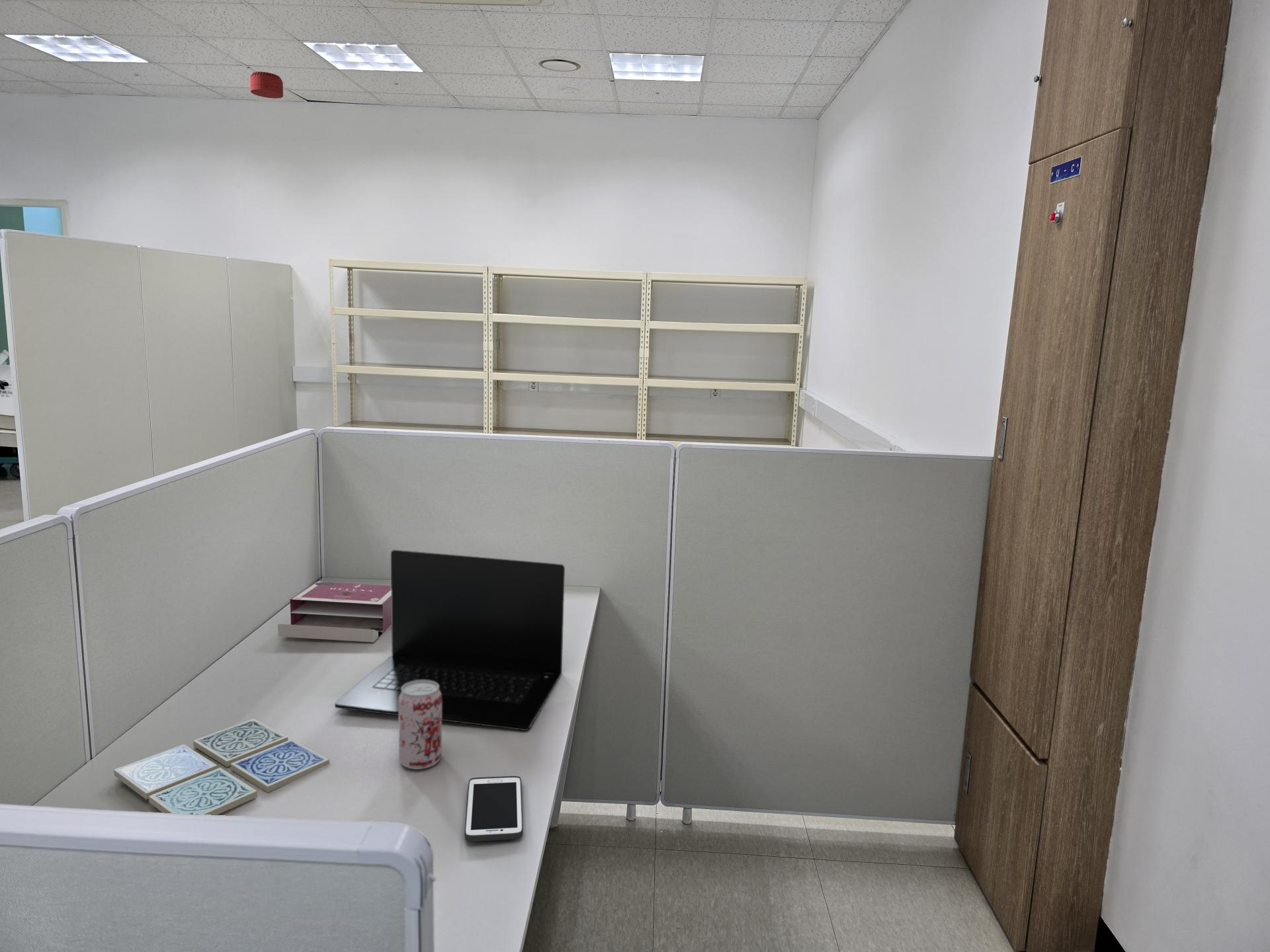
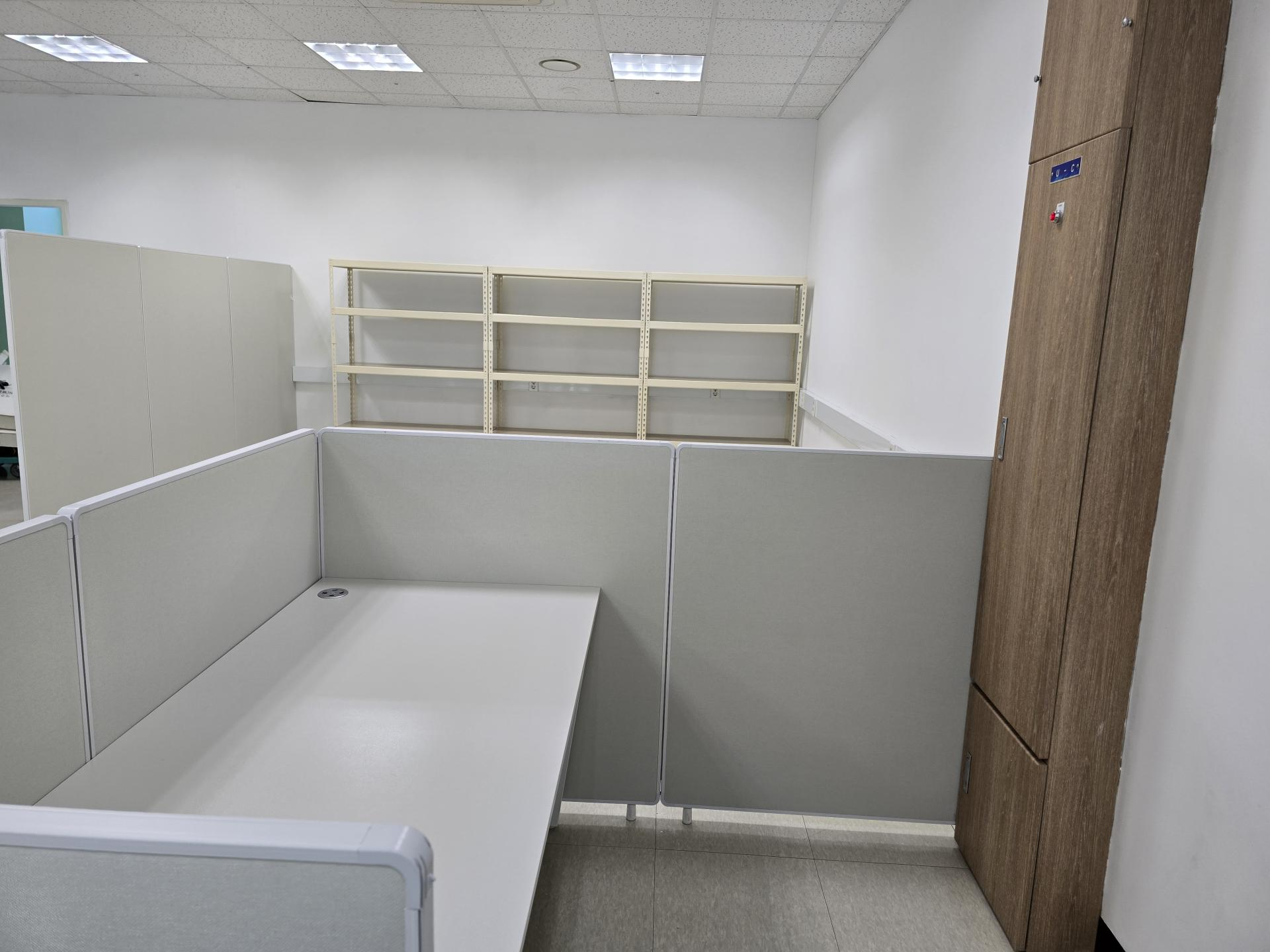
- laptop [334,549,566,731]
- drink coaster [113,718,330,816]
- book [277,581,392,643]
- cell phone [464,775,524,842]
- smoke detector [249,71,284,99]
- beverage can [398,680,443,770]
